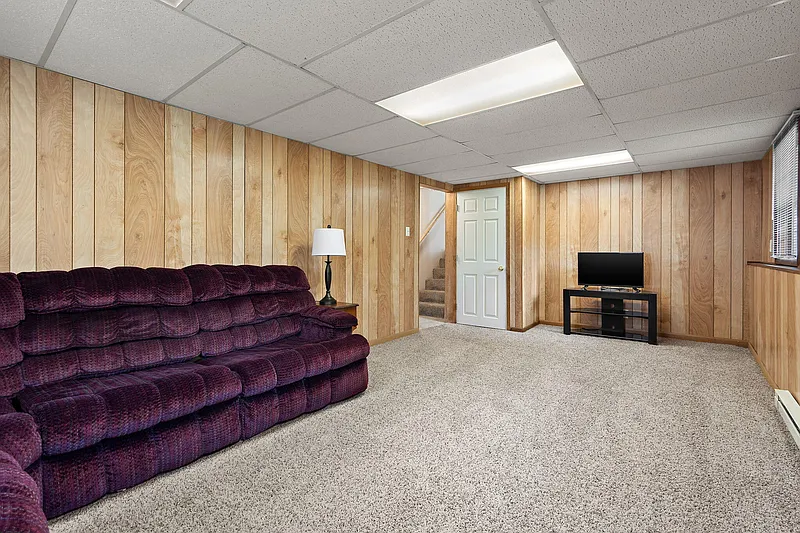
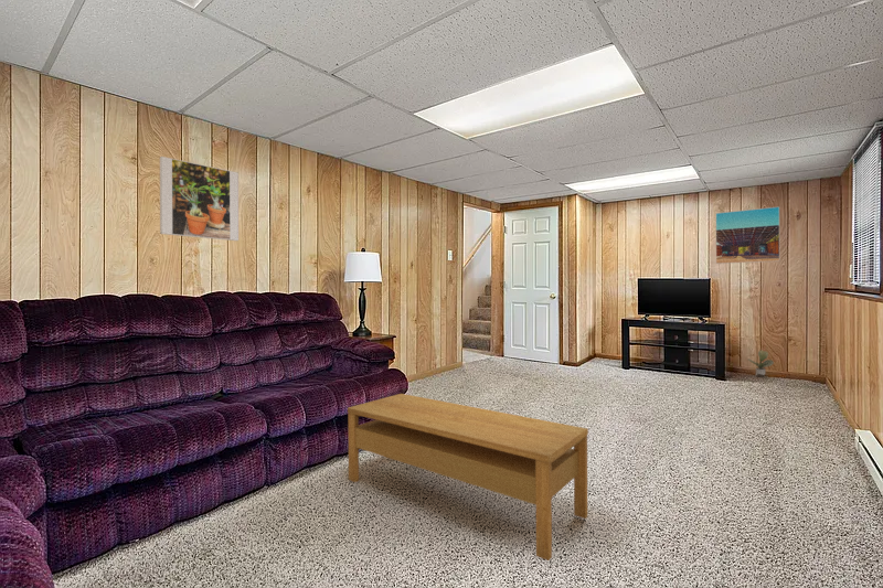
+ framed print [159,156,240,242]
+ potted plant [747,349,775,377]
+ coffee table [347,393,589,562]
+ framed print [715,205,780,265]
